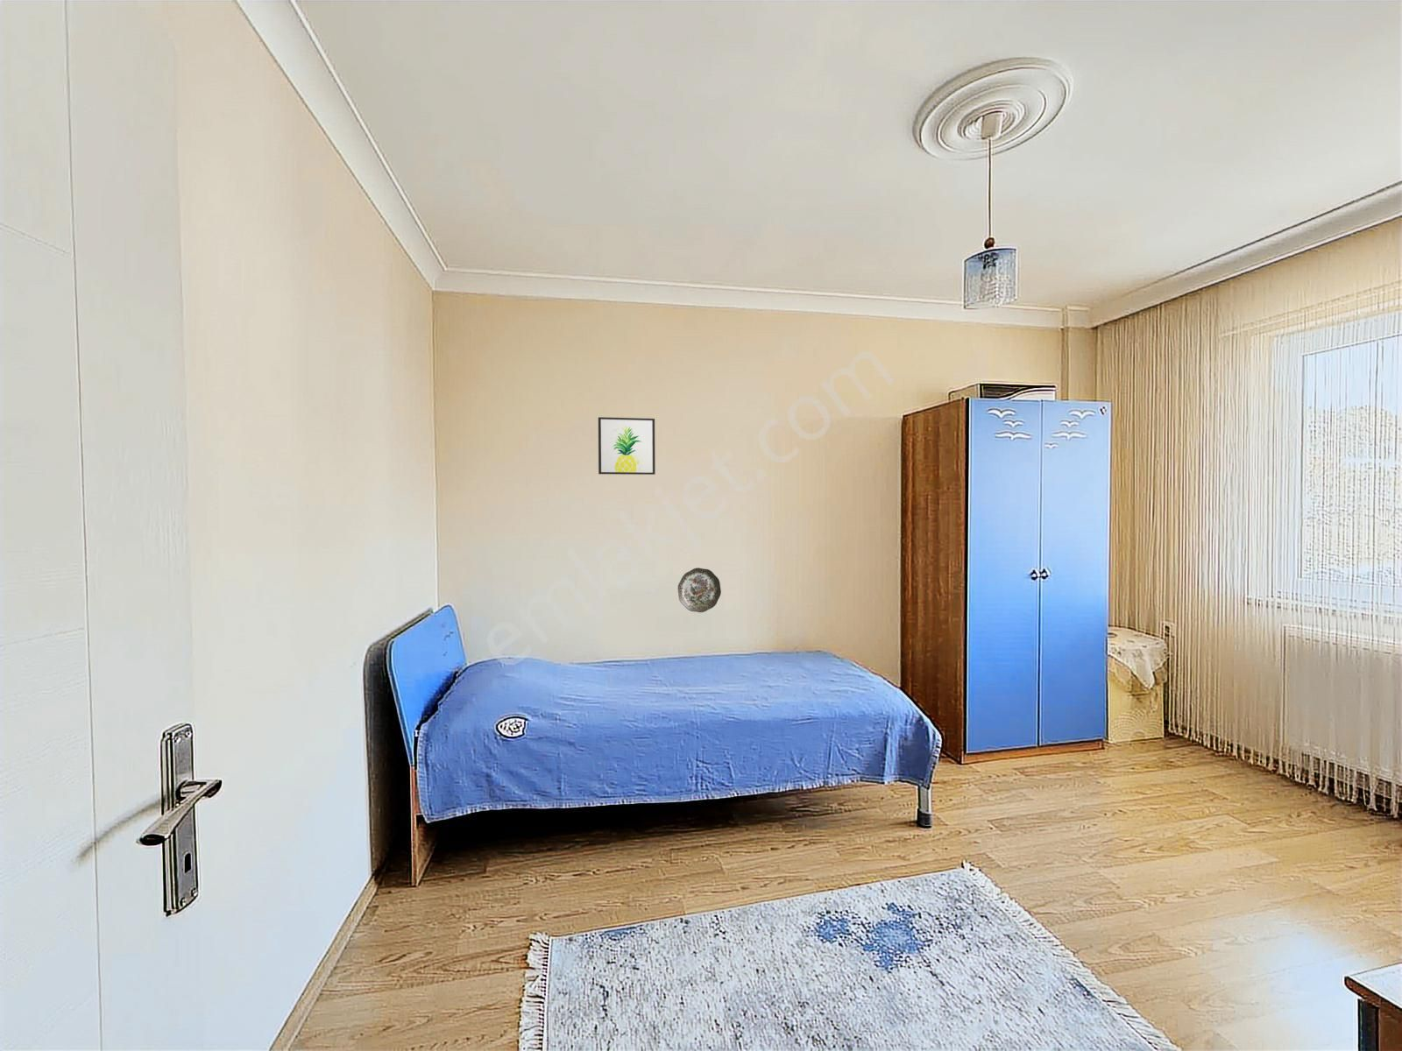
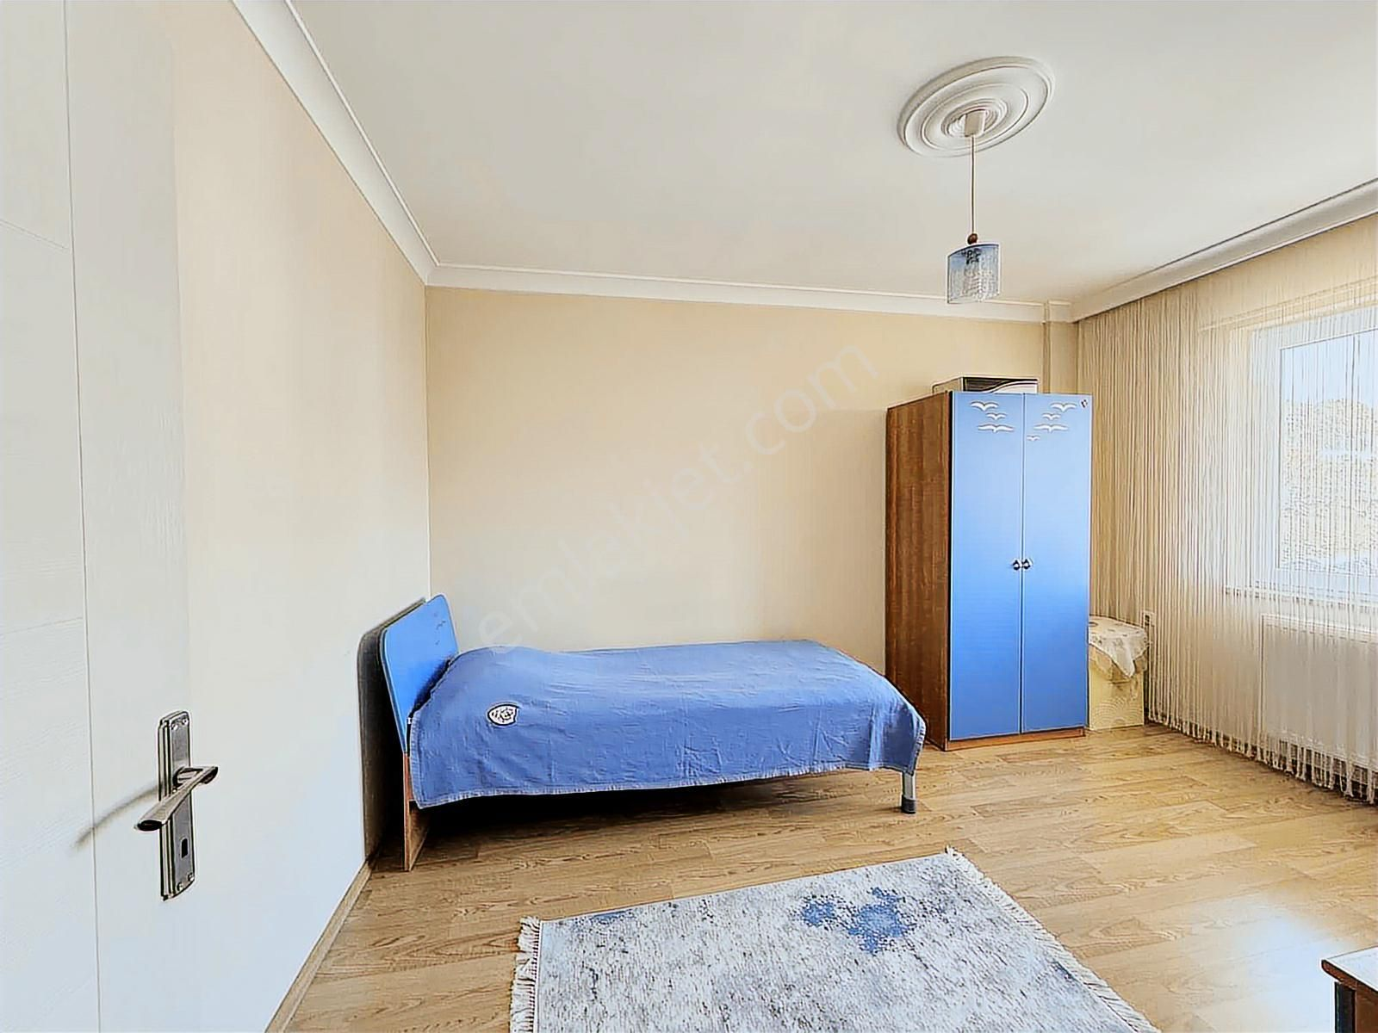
- wall art [597,416,657,476]
- decorative plate [678,566,722,613]
